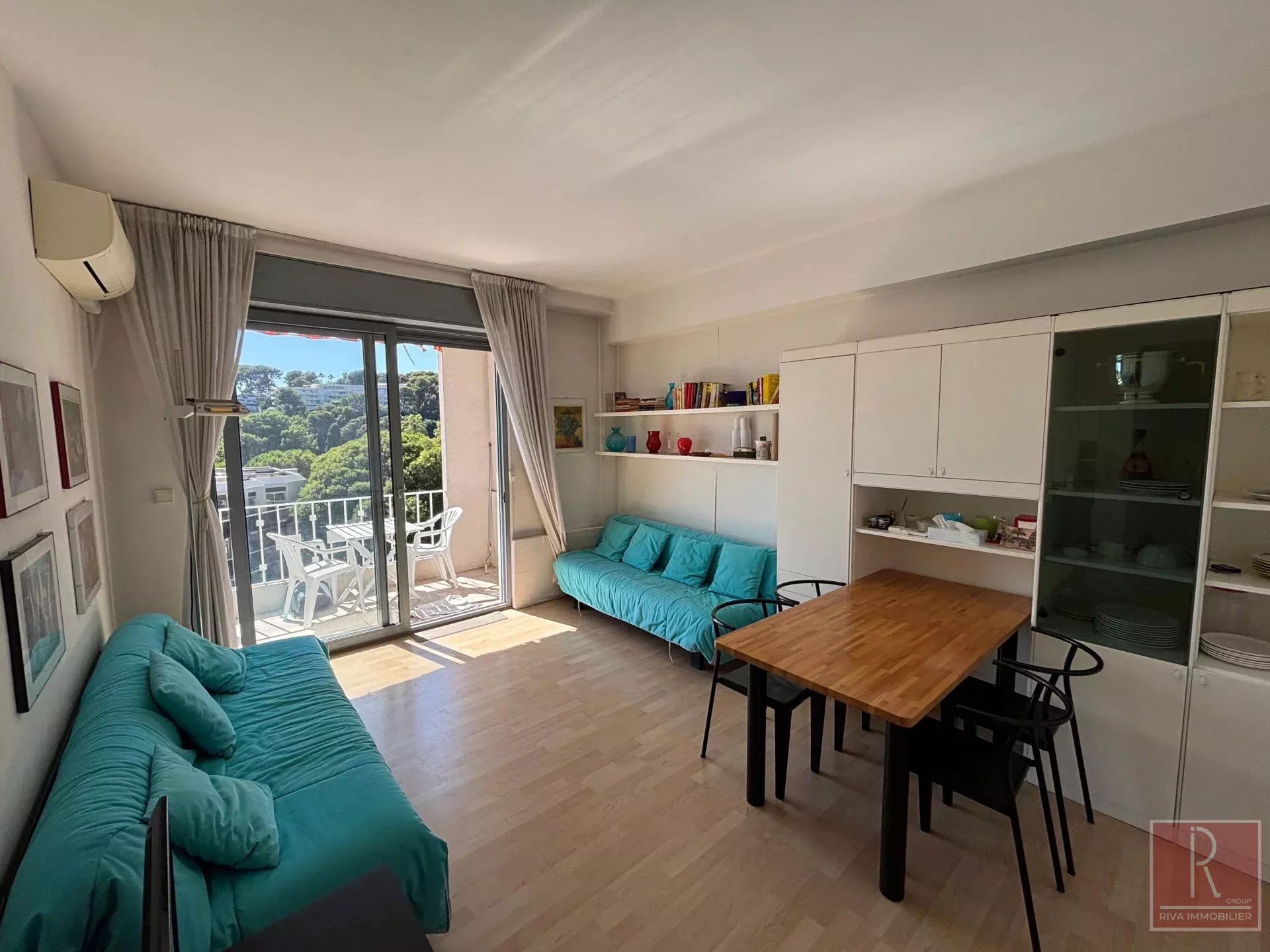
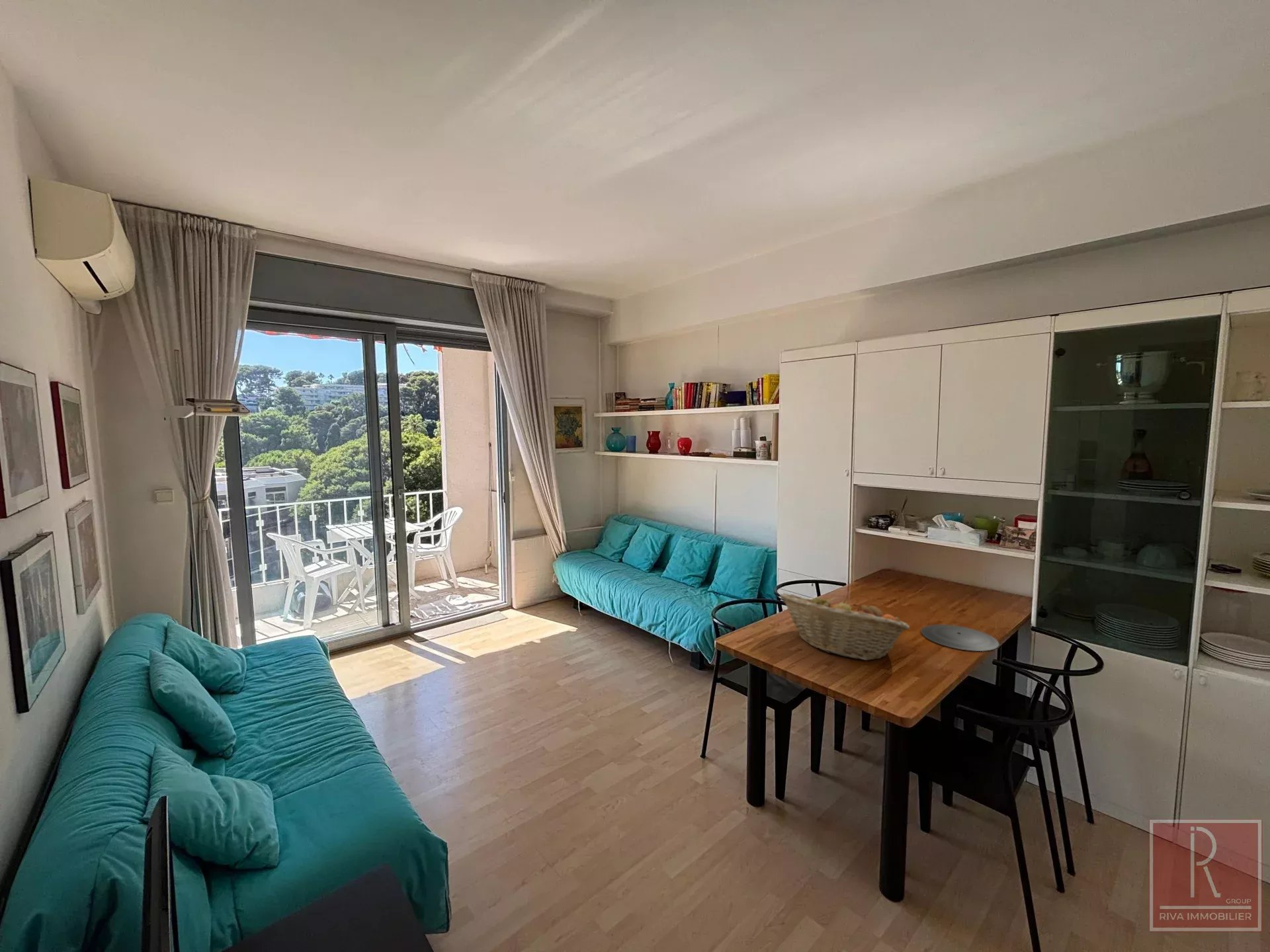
+ fruit basket [779,592,910,661]
+ plate [920,624,1000,652]
